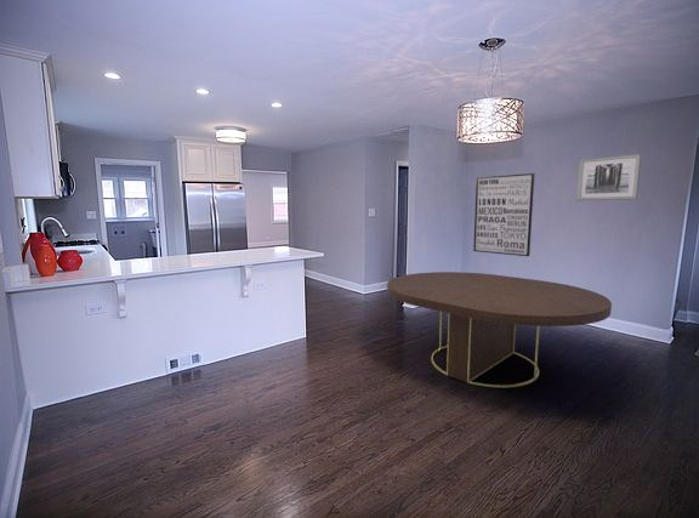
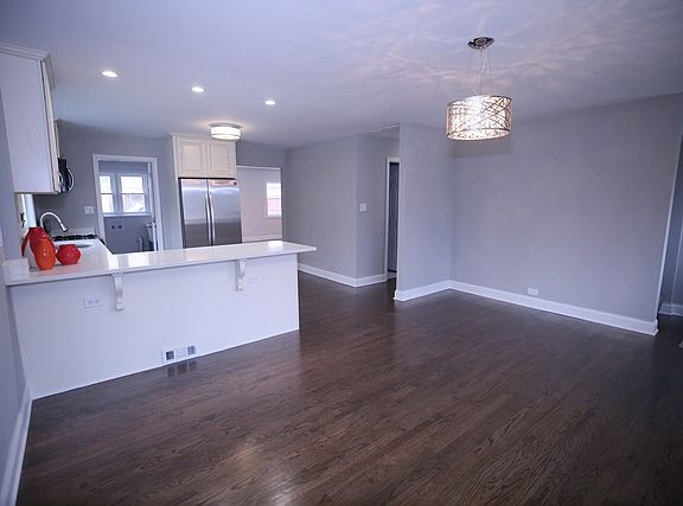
- wall art [575,153,642,201]
- wall art [472,172,535,257]
- dining table [386,271,613,388]
